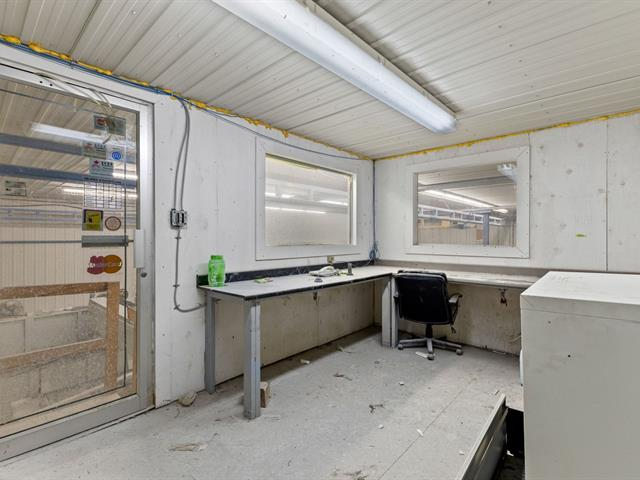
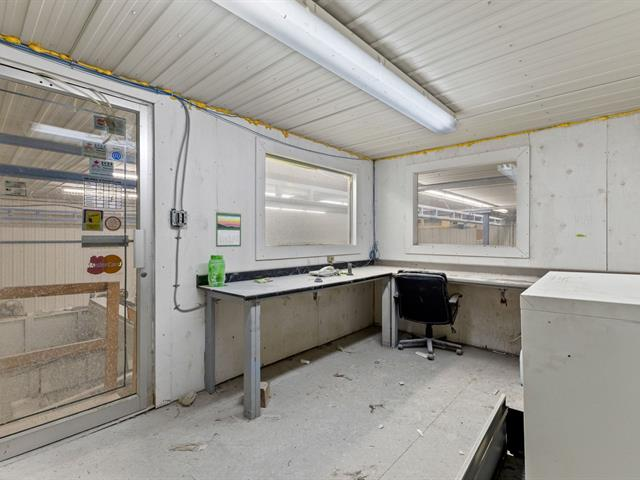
+ calendar [215,210,242,248]
